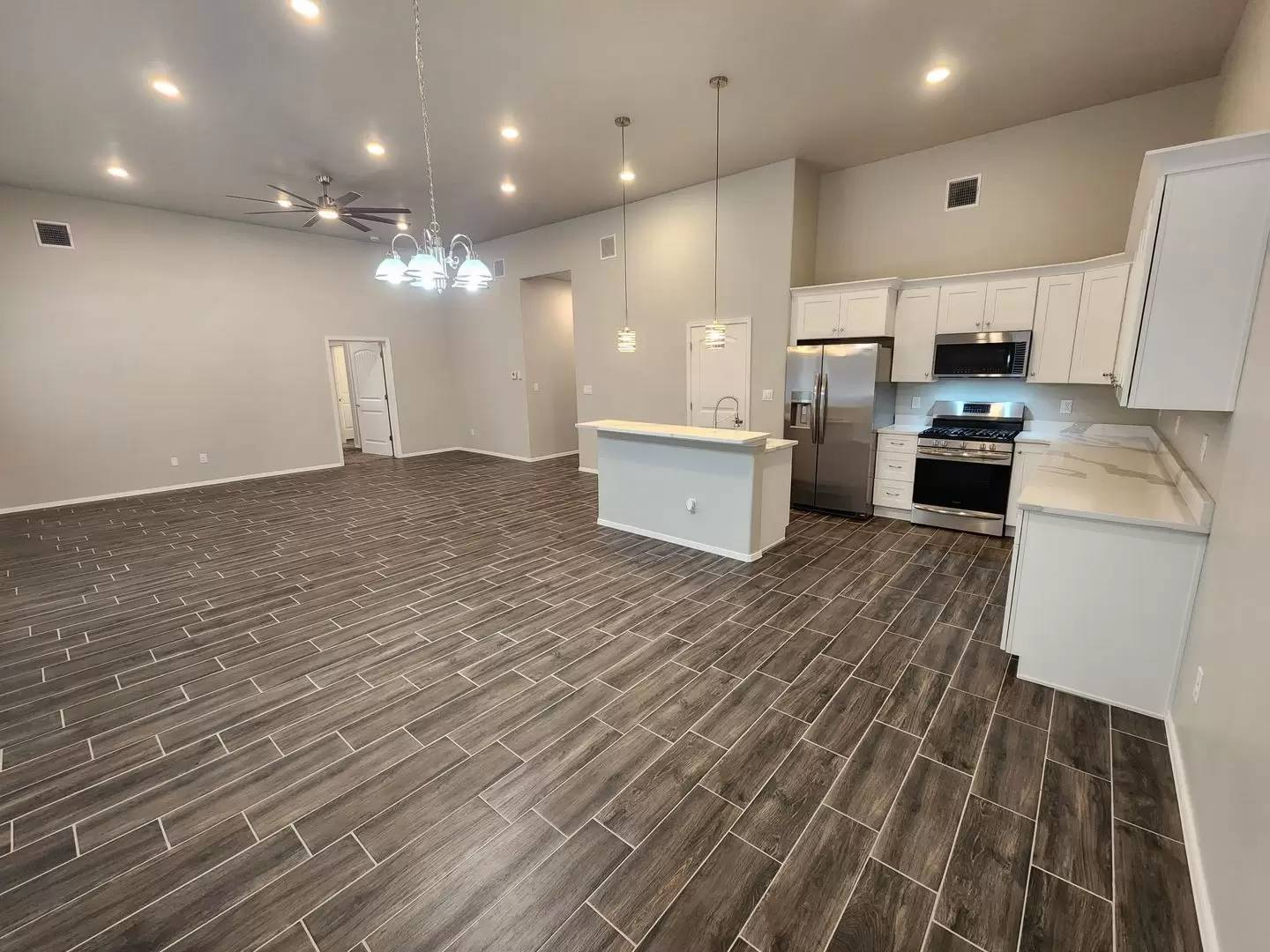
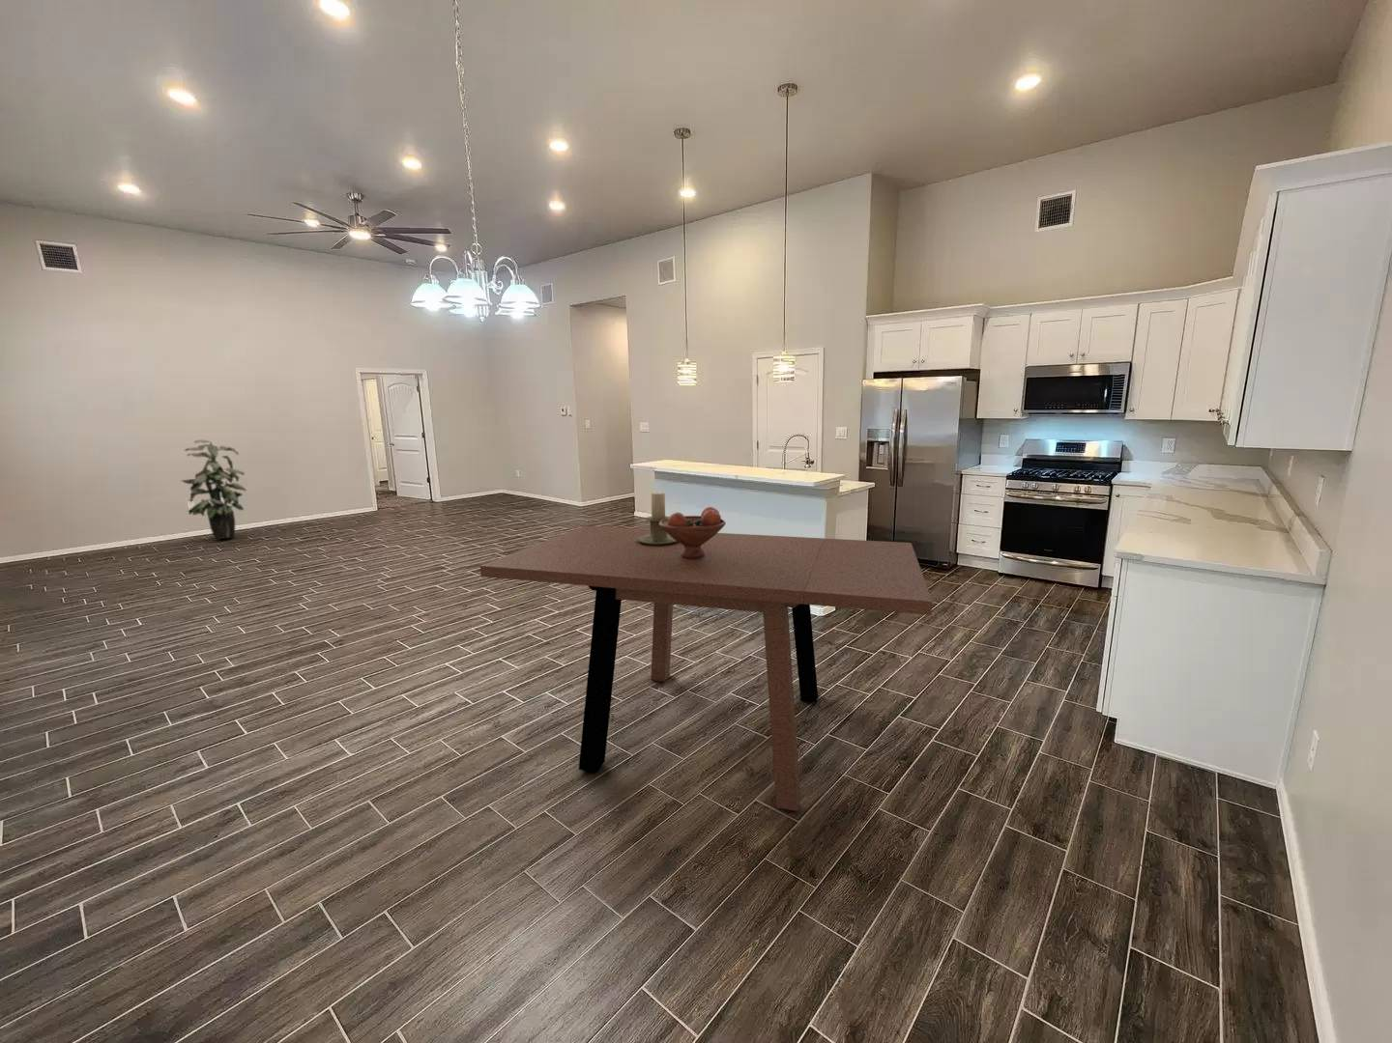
+ dining table [479,526,933,812]
+ indoor plant [181,439,247,540]
+ fruit bowl [659,506,727,558]
+ candle holder [636,492,677,545]
